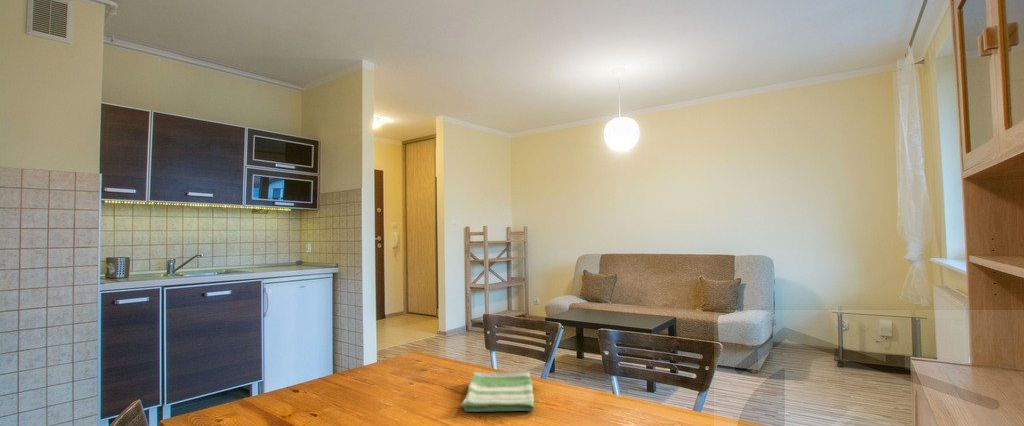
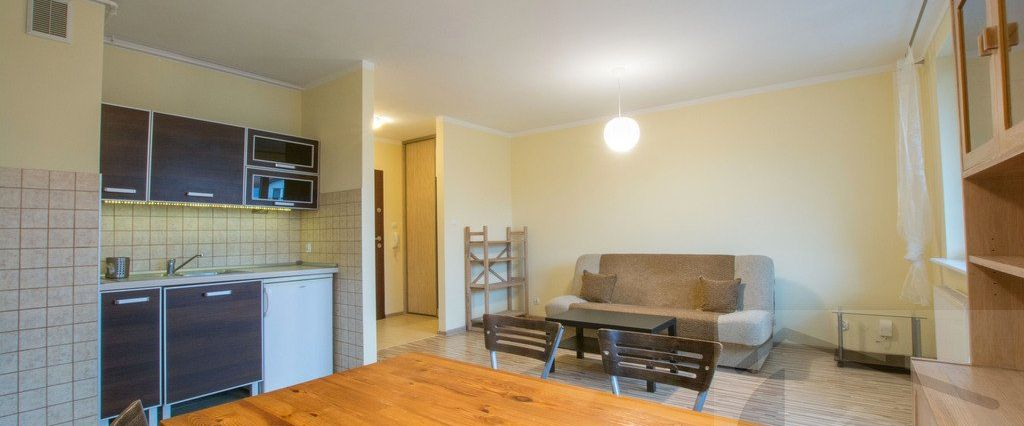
- dish towel [459,370,535,413]
